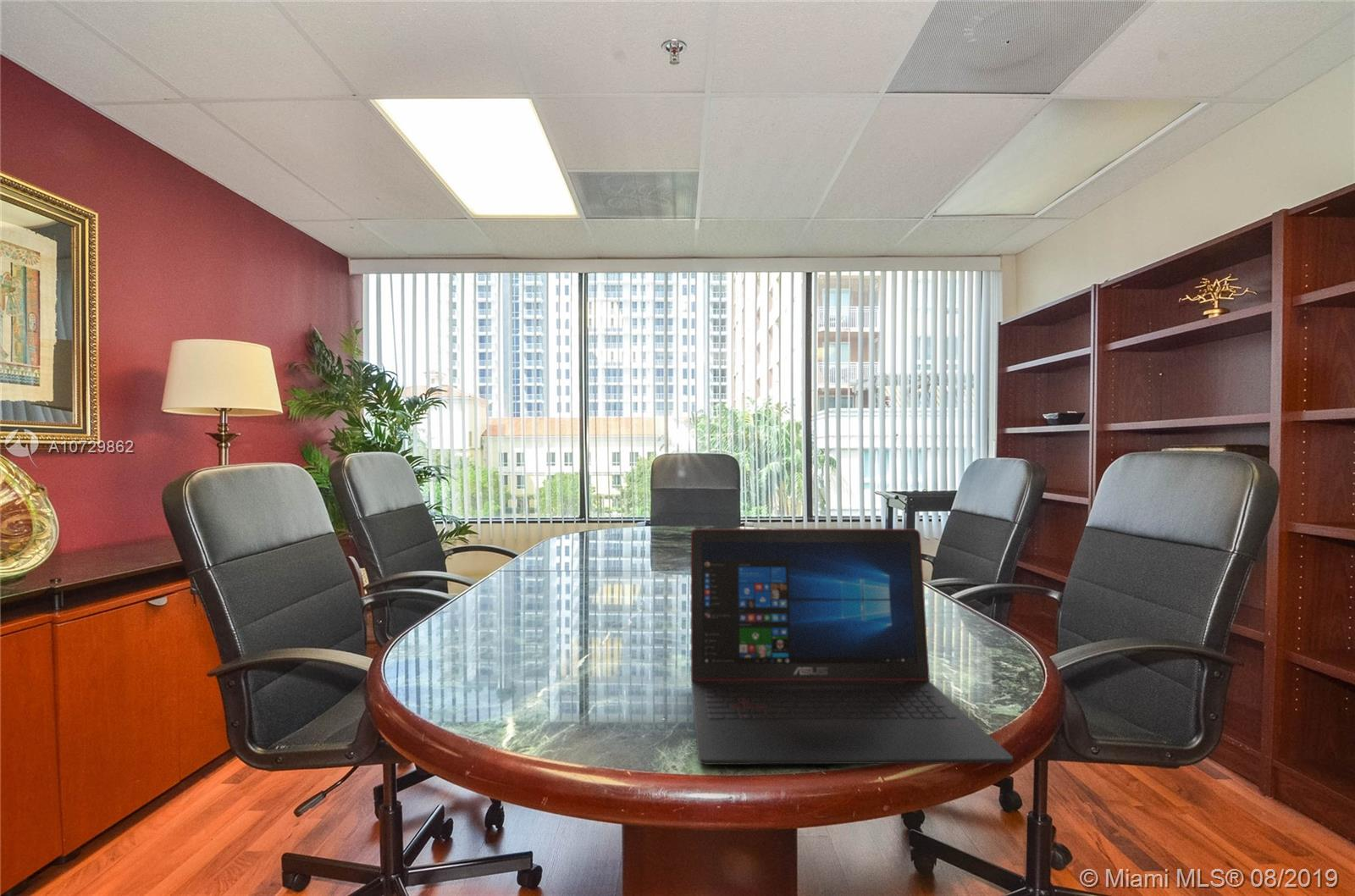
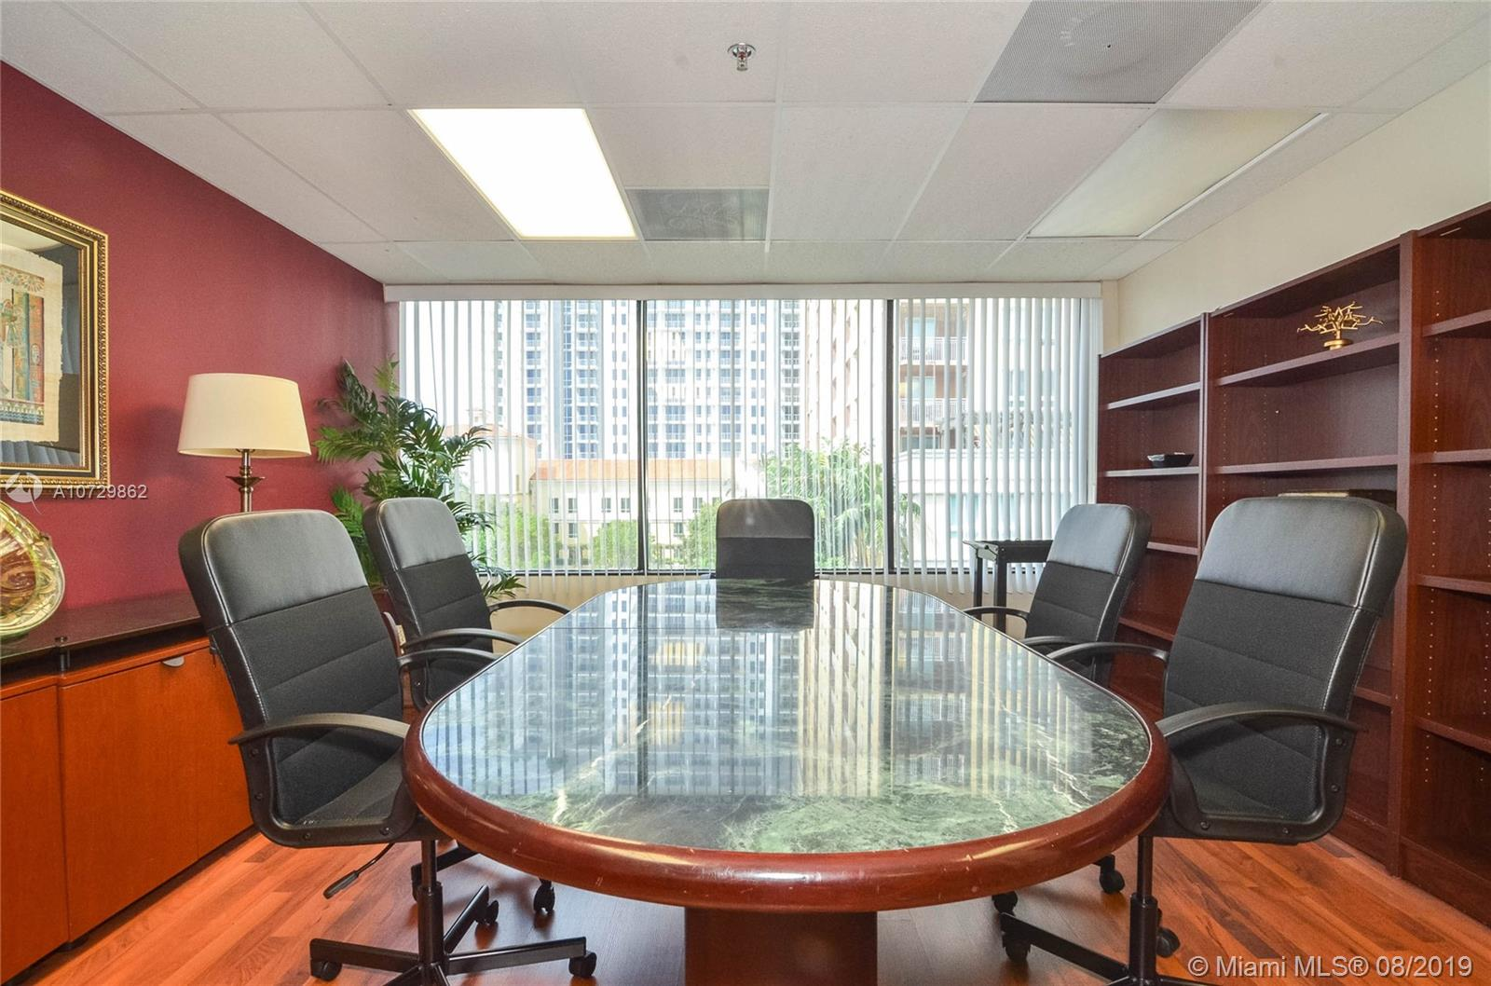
- laptop [690,528,1014,766]
